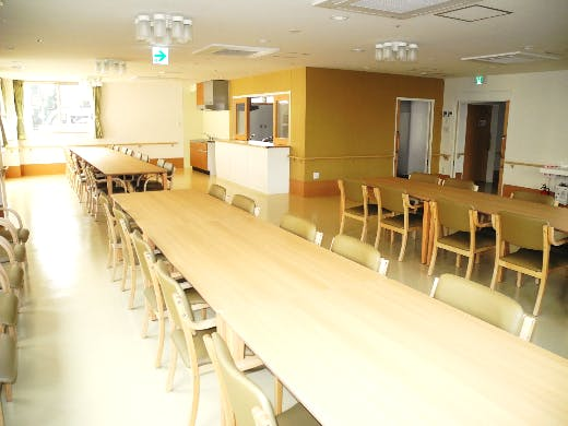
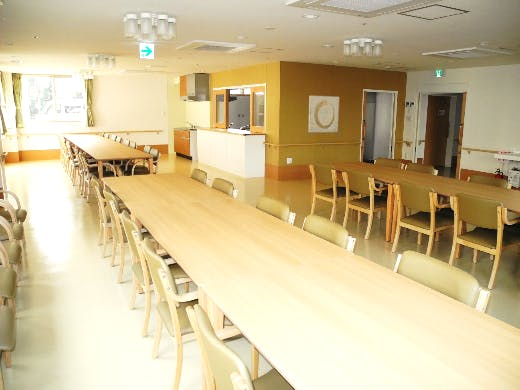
+ wall art [308,95,340,133]
